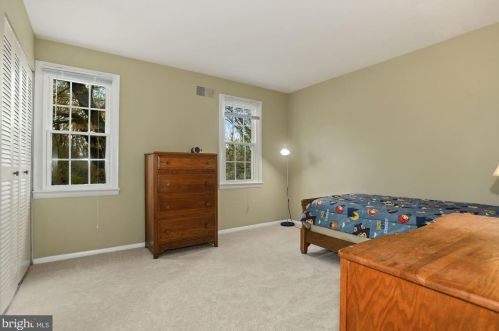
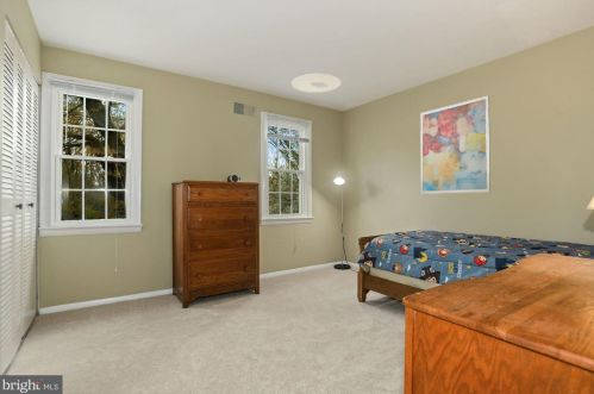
+ ceiling light [290,73,342,94]
+ wall art [419,95,492,195]
